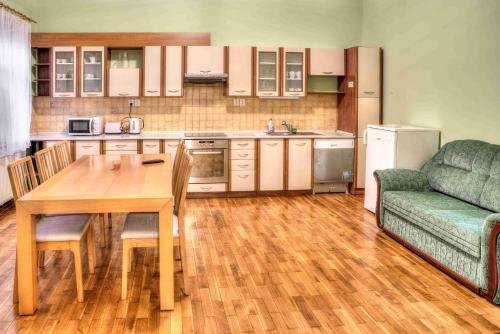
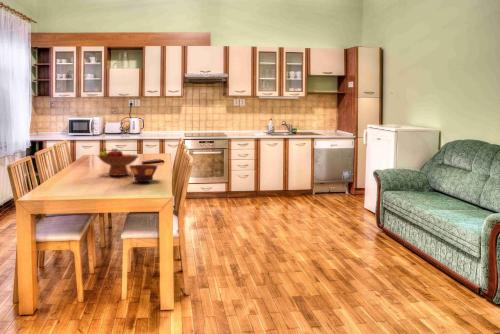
+ fruit bowl [96,147,140,177]
+ bowl [128,164,158,183]
